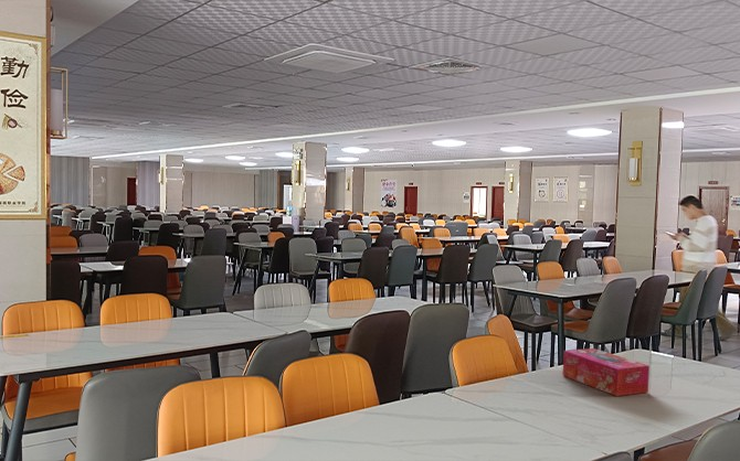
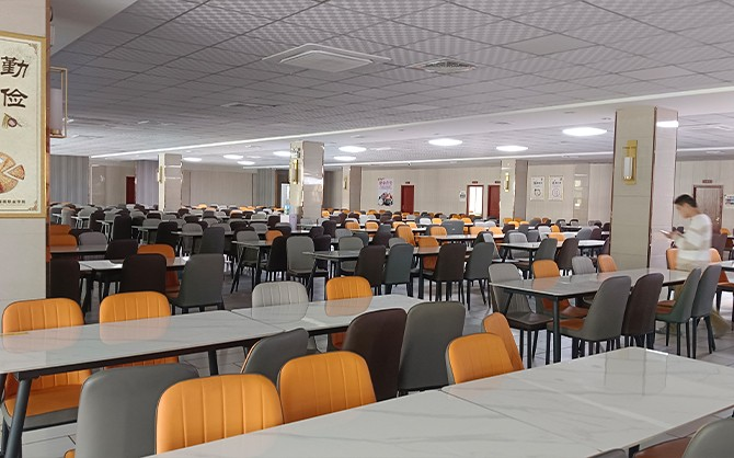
- tissue box [562,347,651,397]
